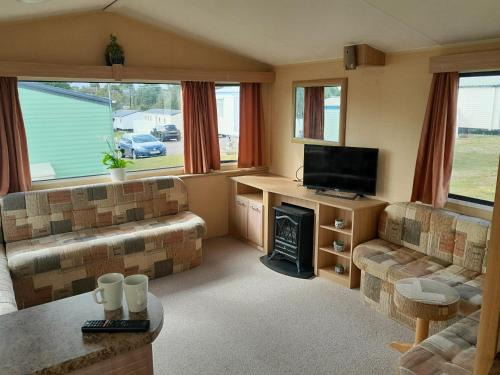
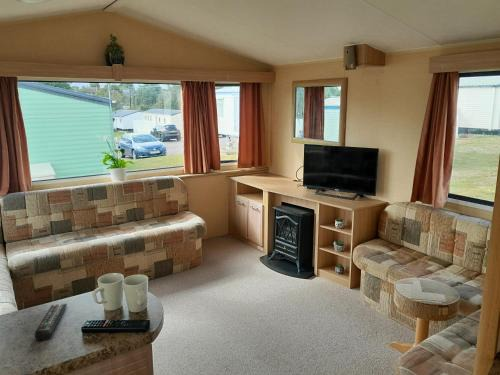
+ remote control [34,303,68,341]
